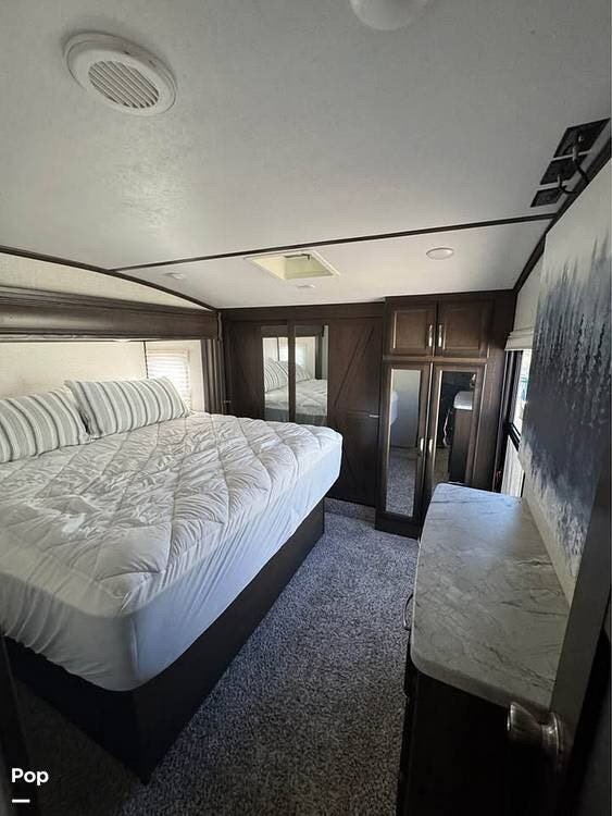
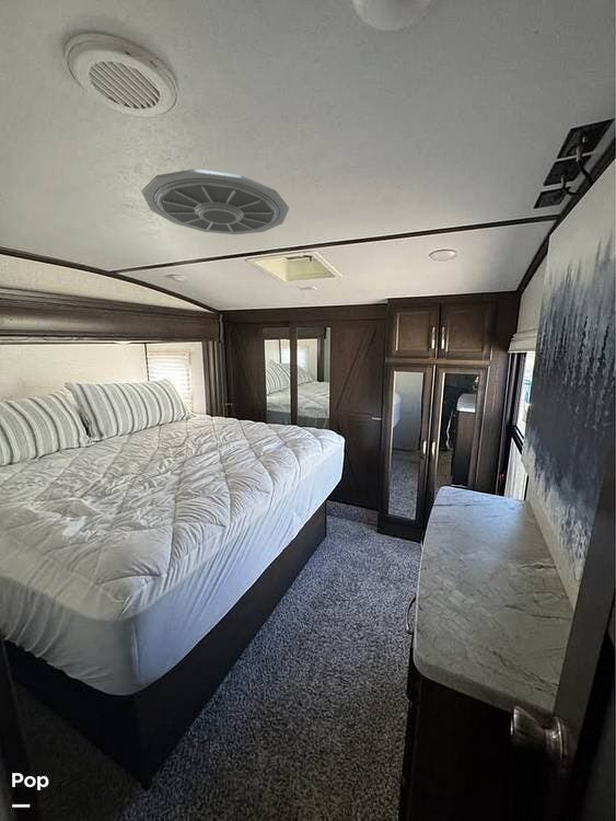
+ ceiling vent [141,167,290,235]
